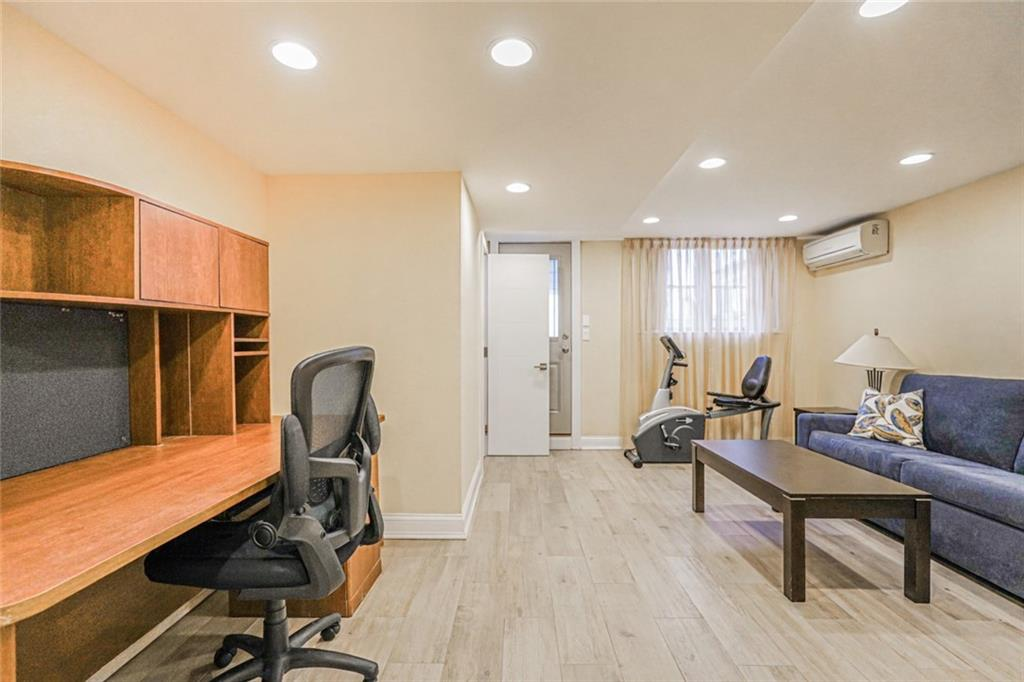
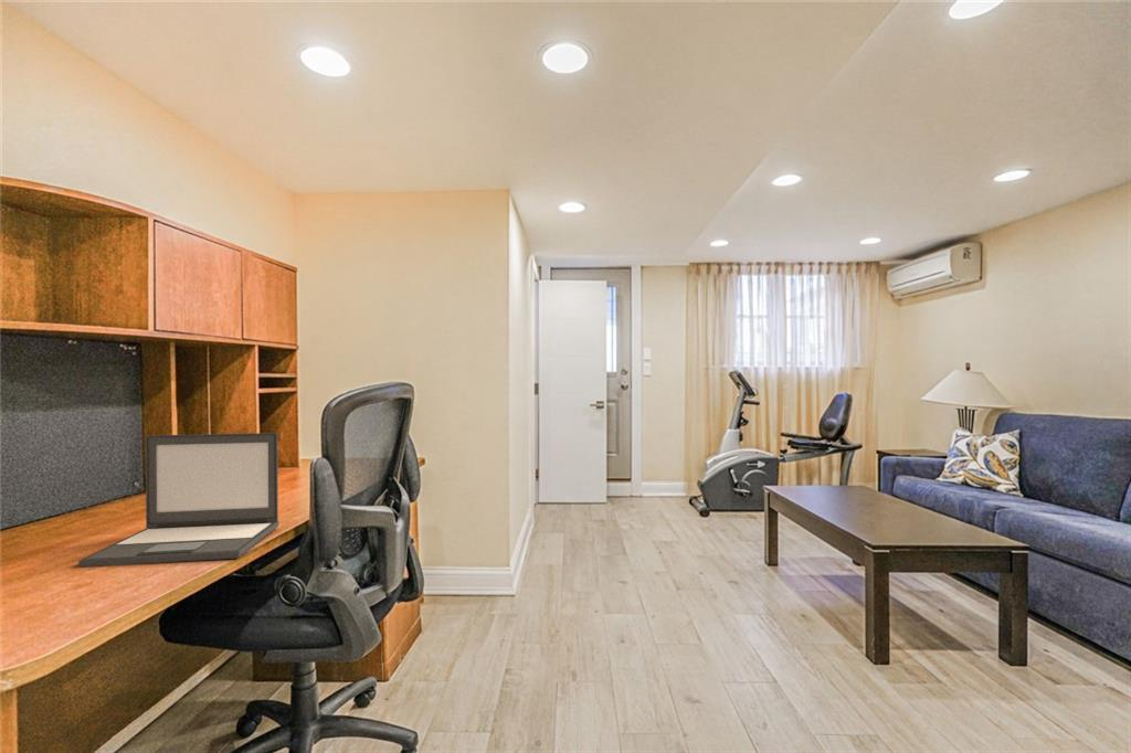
+ laptop [77,432,279,568]
